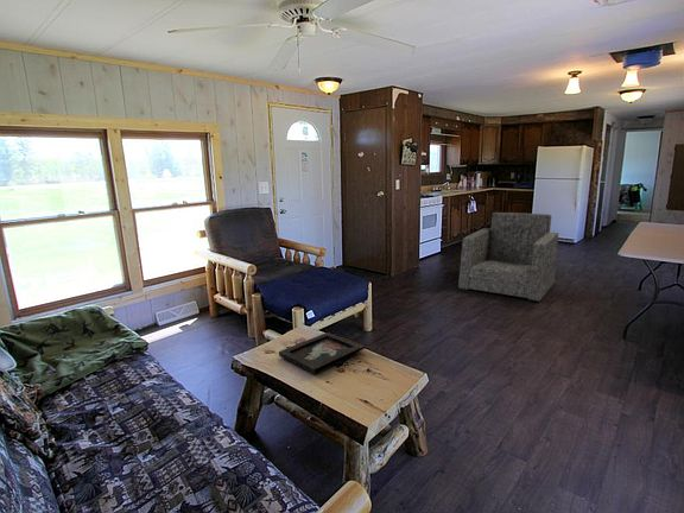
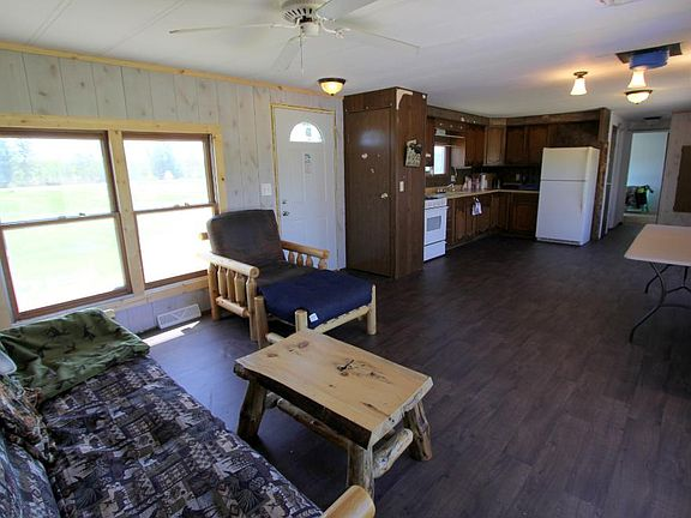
- armchair [457,211,559,303]
- decorative tray [278,331,366,375]
